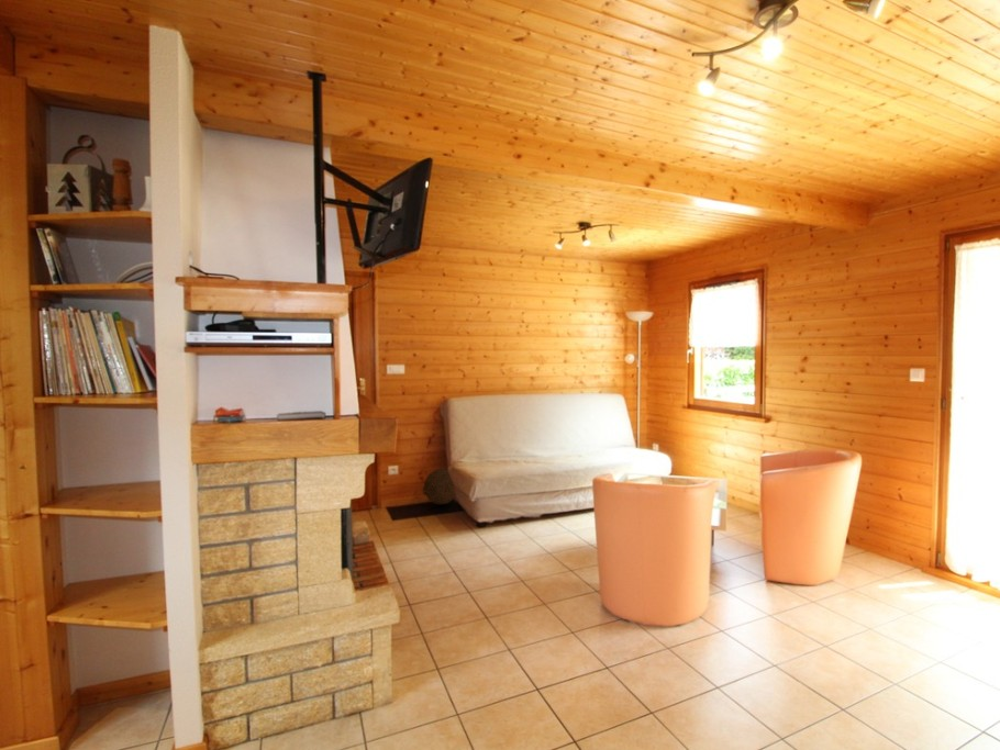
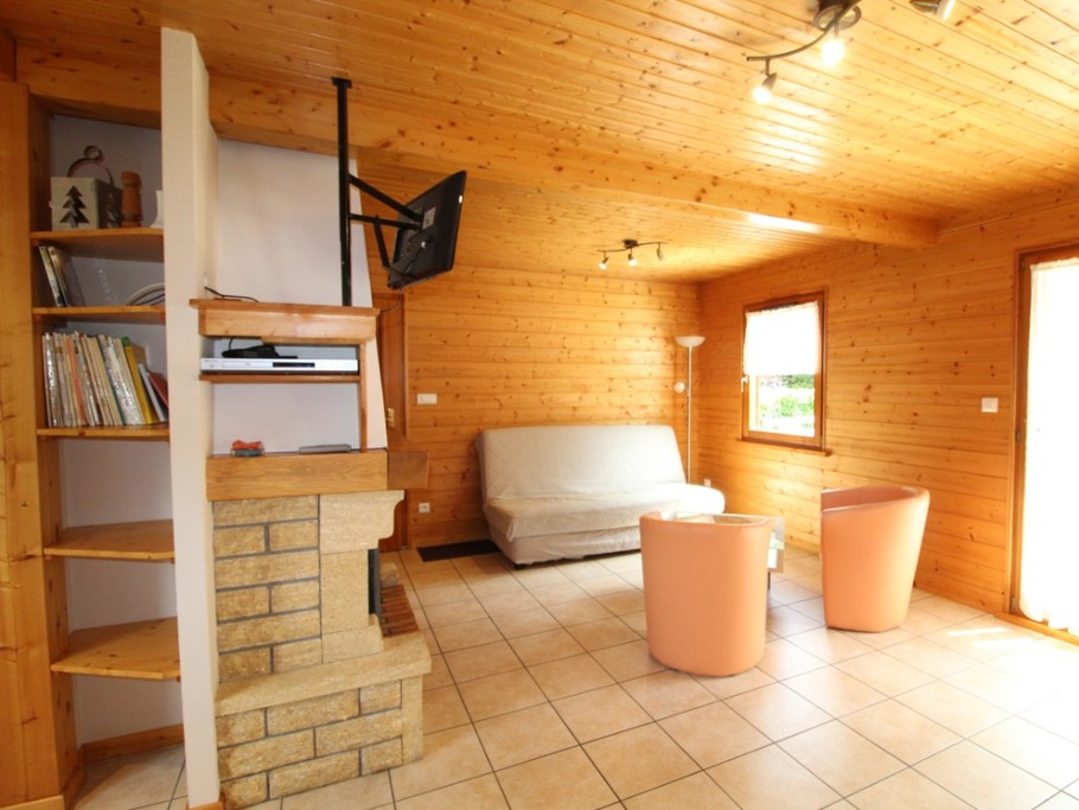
- woven basket [422,468,456,505]
